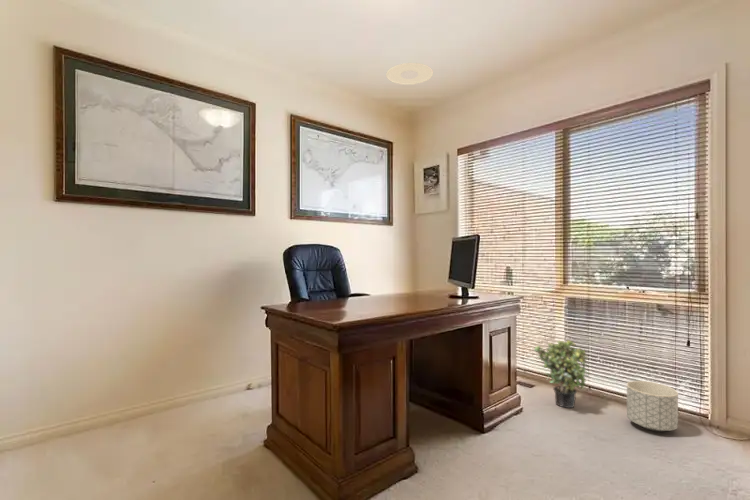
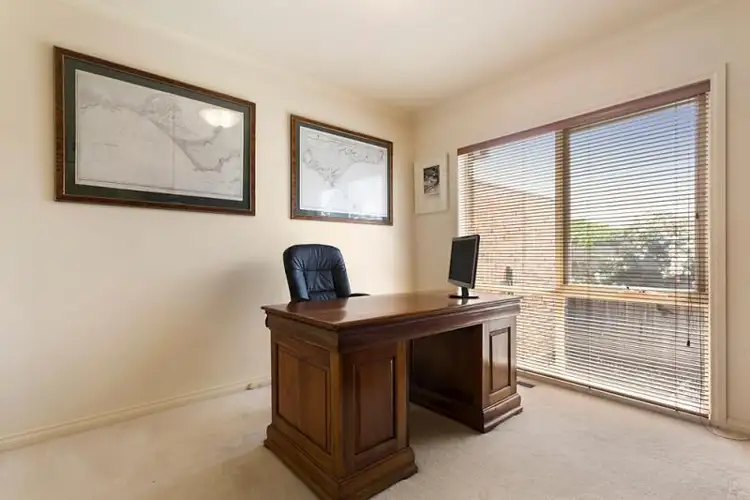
- planter [626,380,679,432]
- potted plant [533,339,591,409]
- plate [385,62,434,86]
